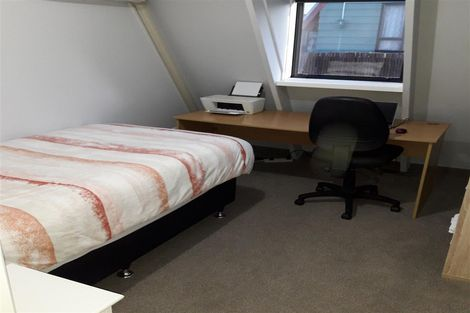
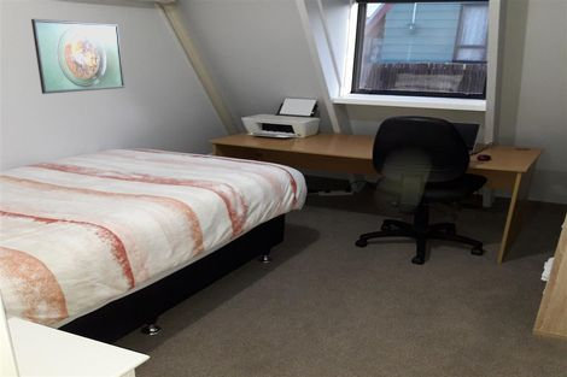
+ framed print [30,18,125,95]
